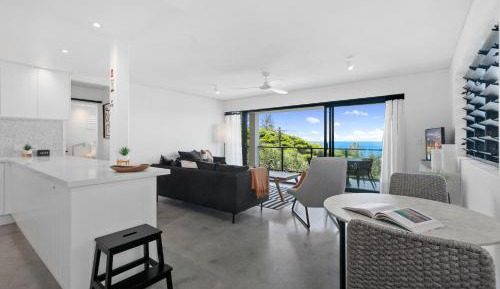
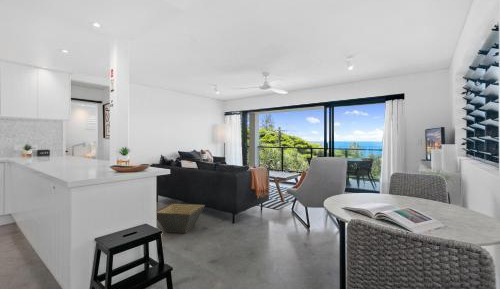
+ basket [156,202,206,234]
